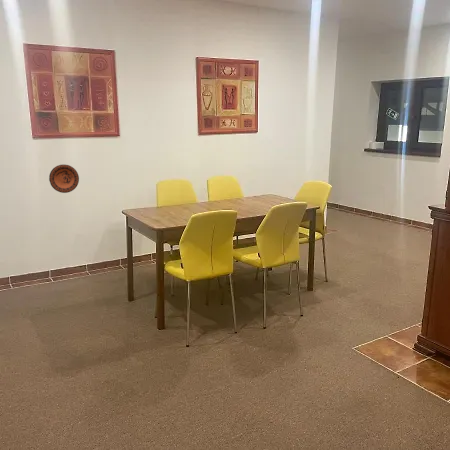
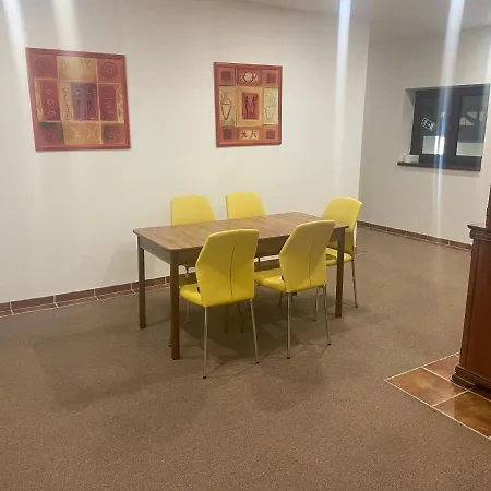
- decorative plate [48,164,80,194]
